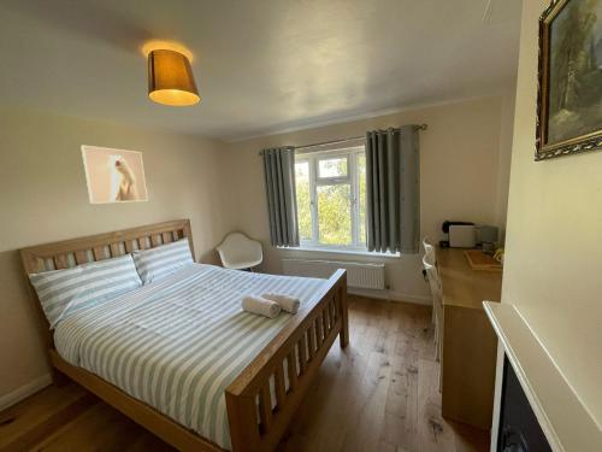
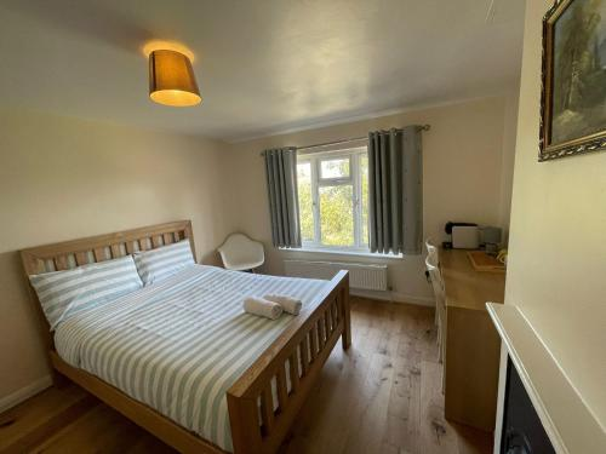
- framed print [79,145,148,205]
